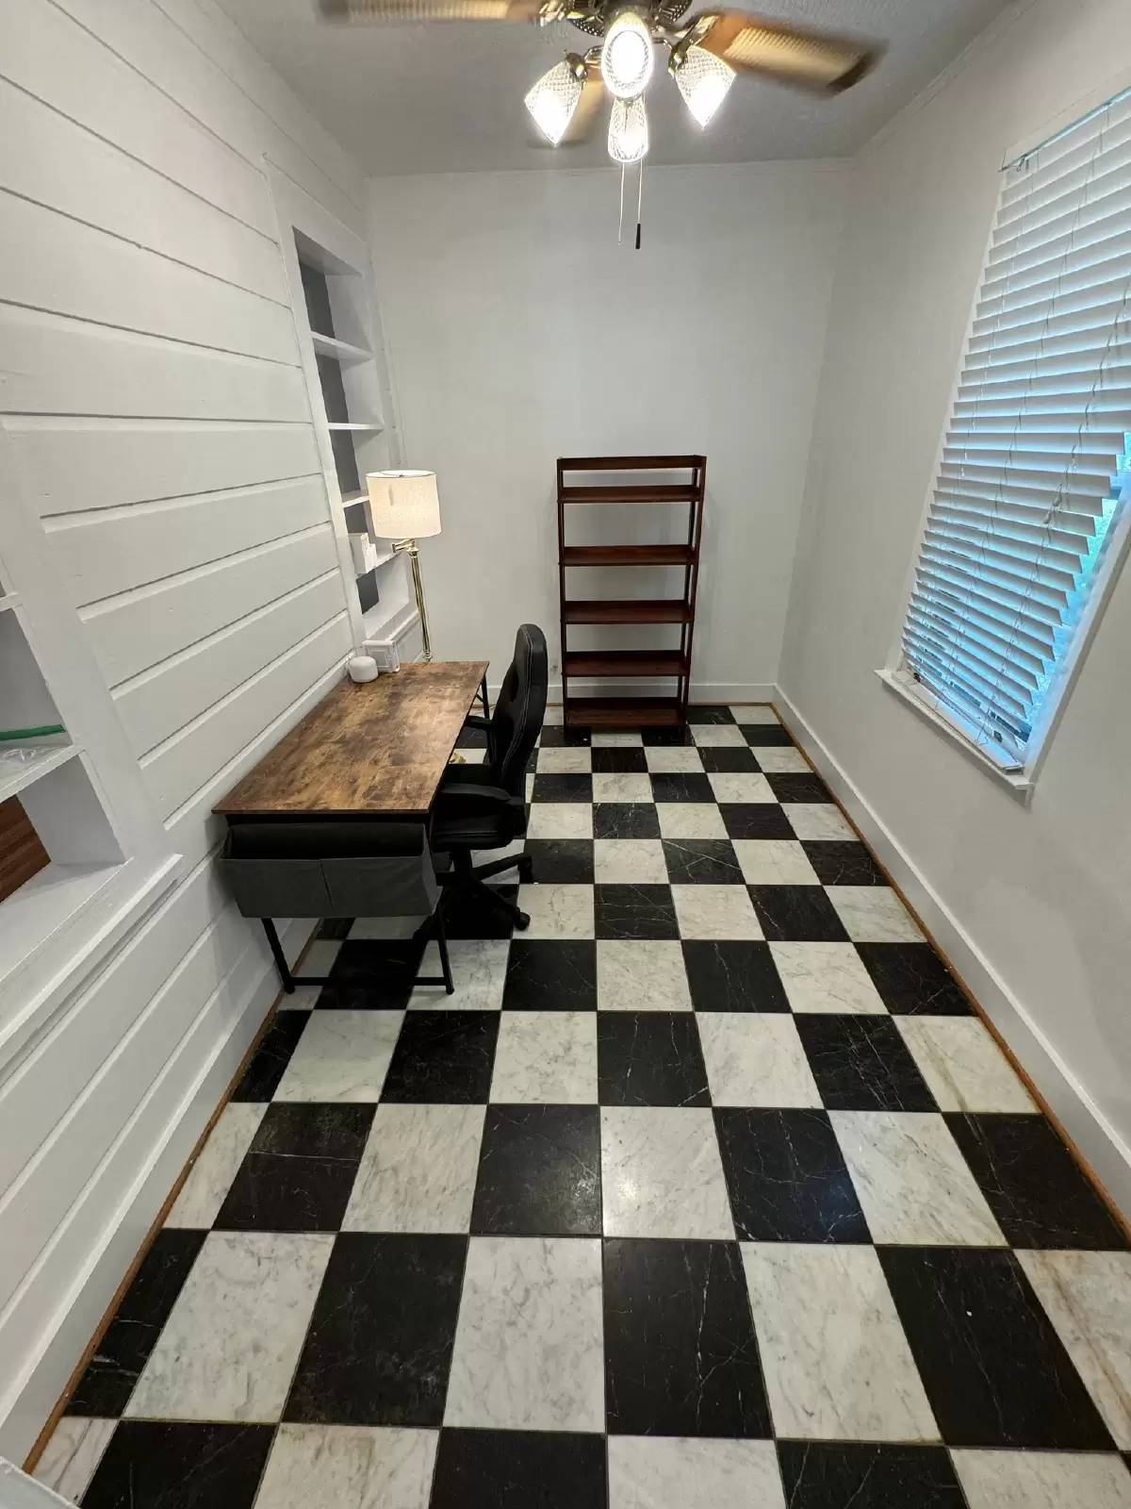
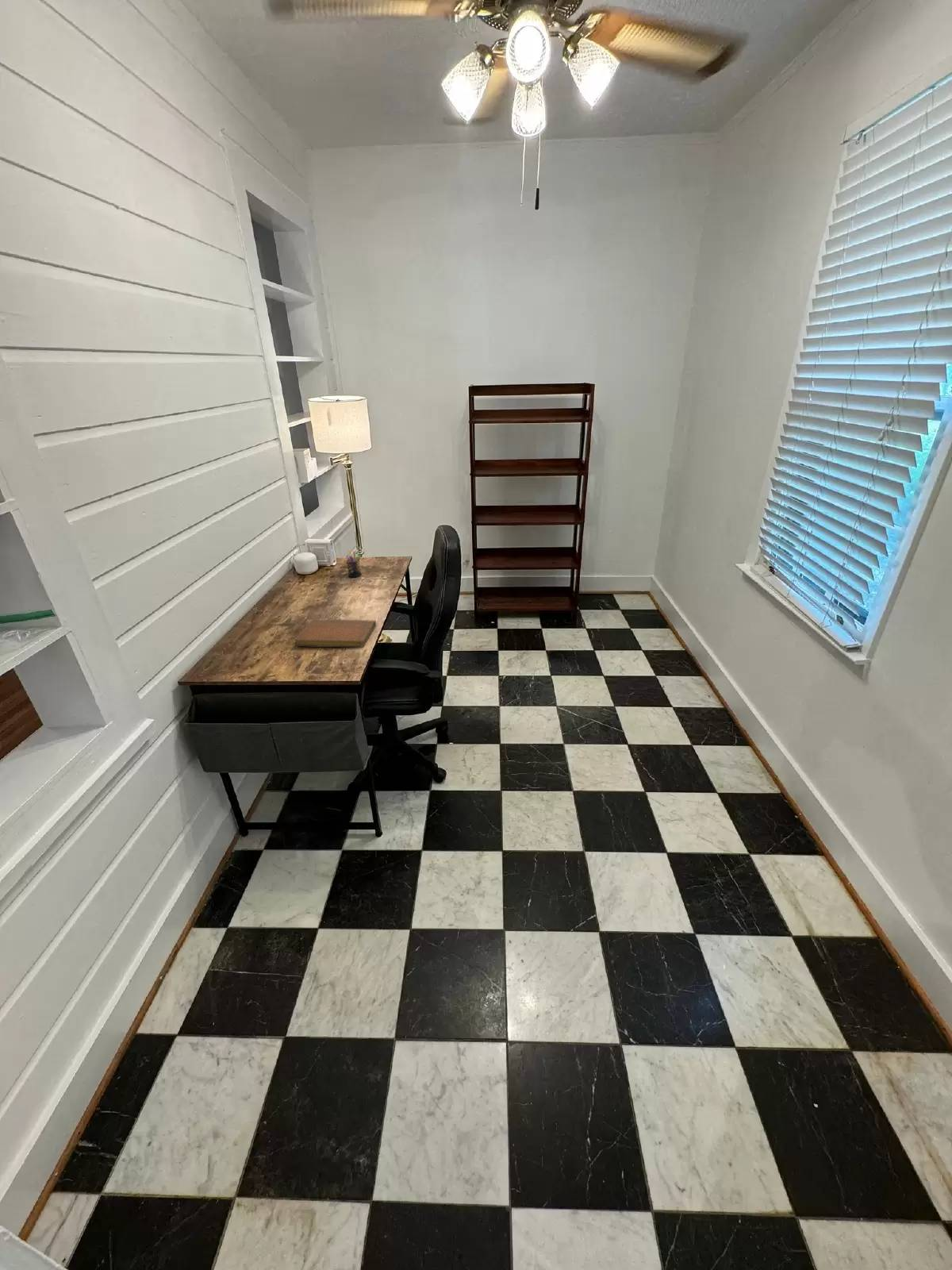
+ pen holder [345,549,363,578]
+ notebook [294,619,377,648]
